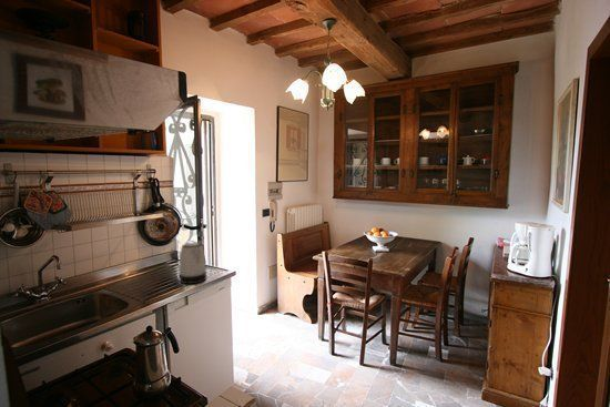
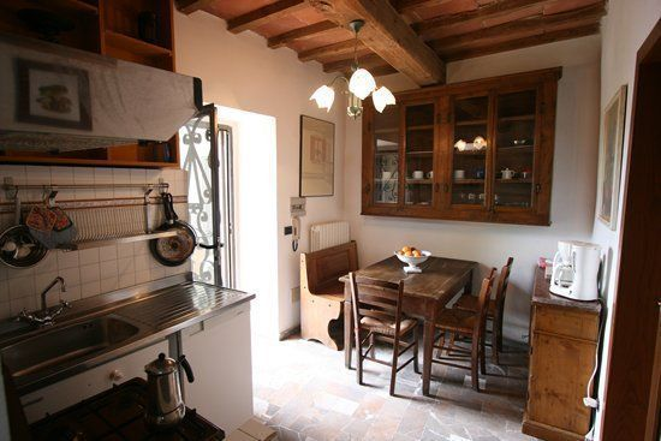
- kettle [177,242,207,285]
